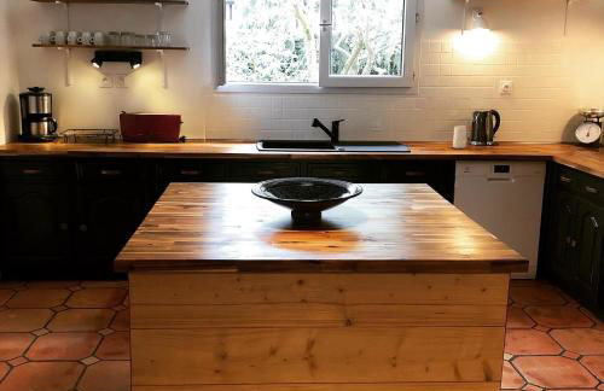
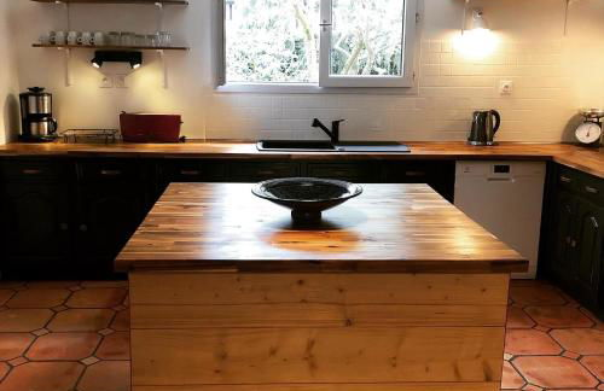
- mug [452,124,474,150]
